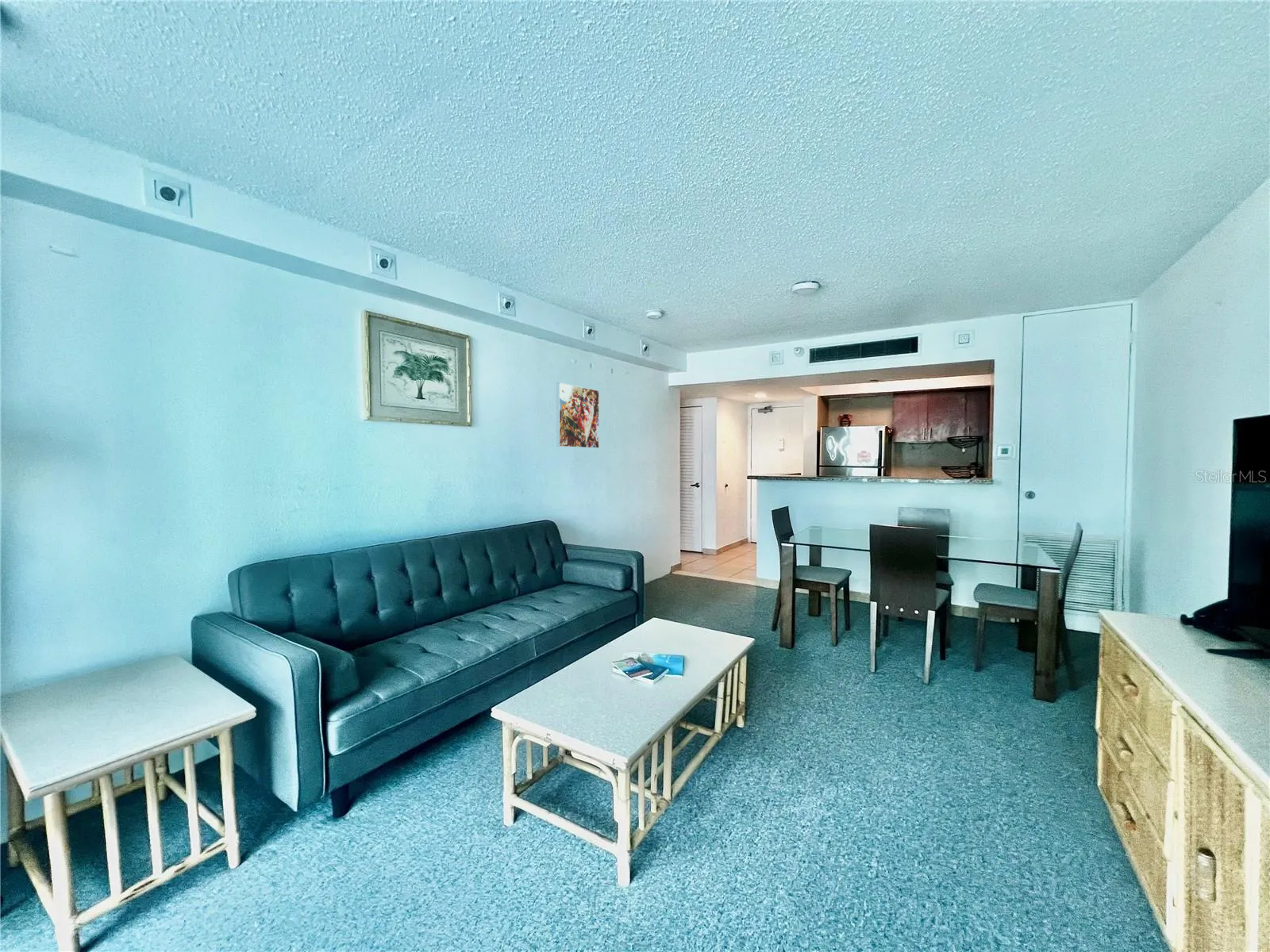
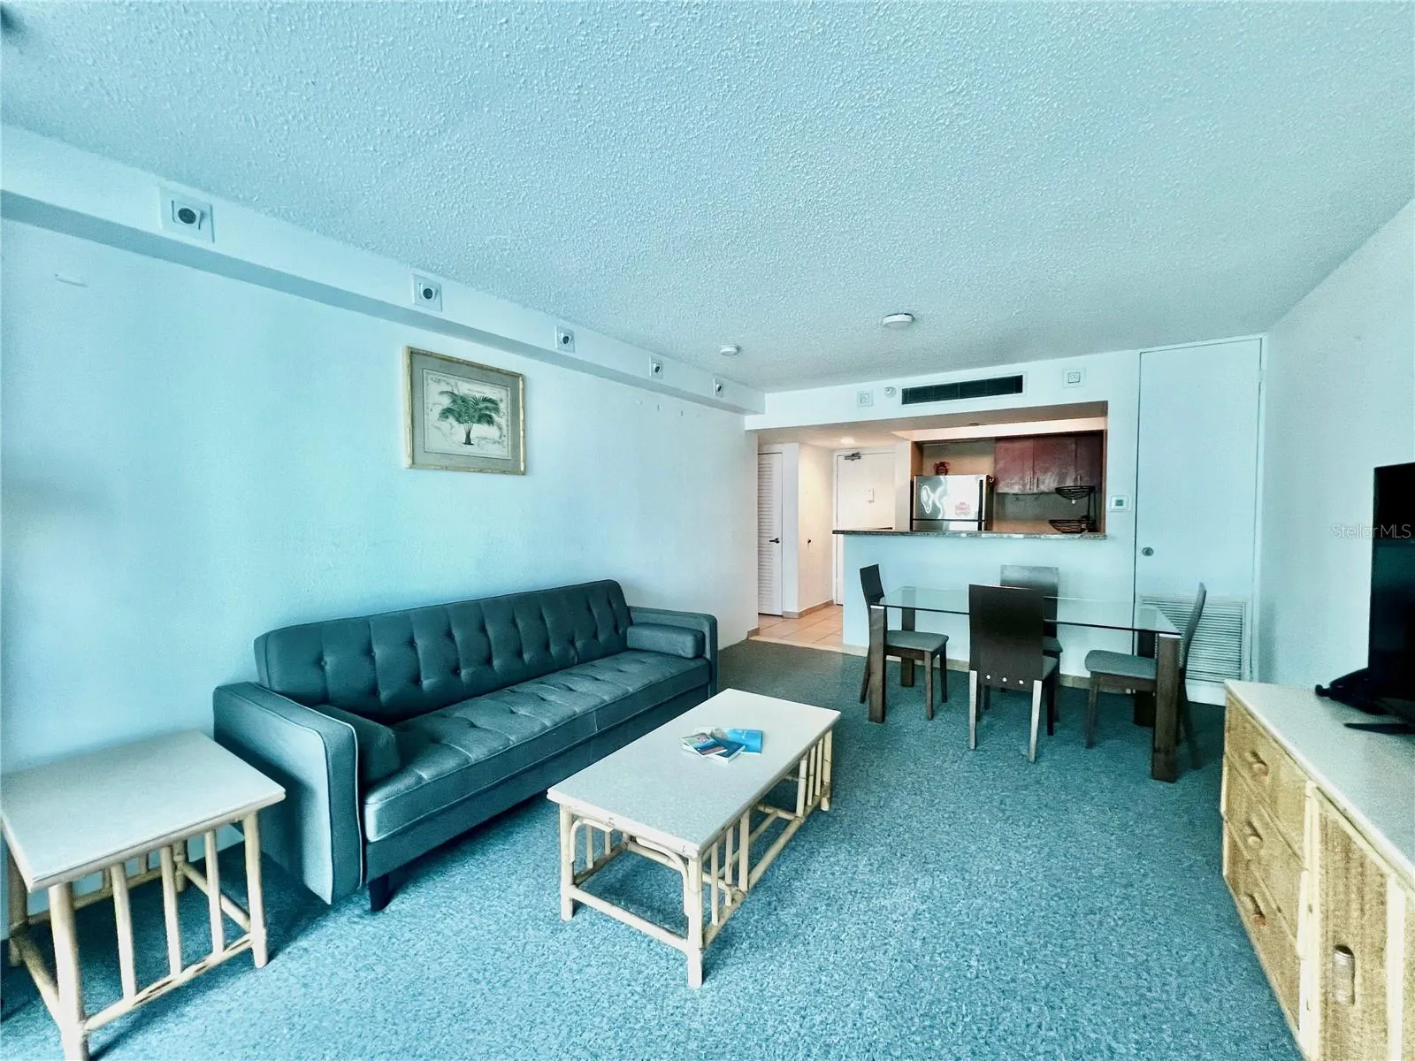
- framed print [556,382,600,449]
